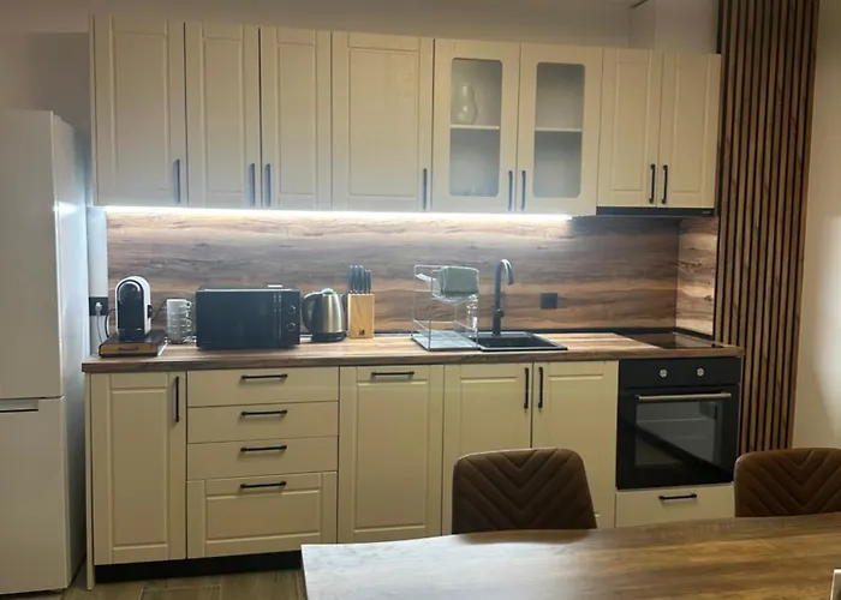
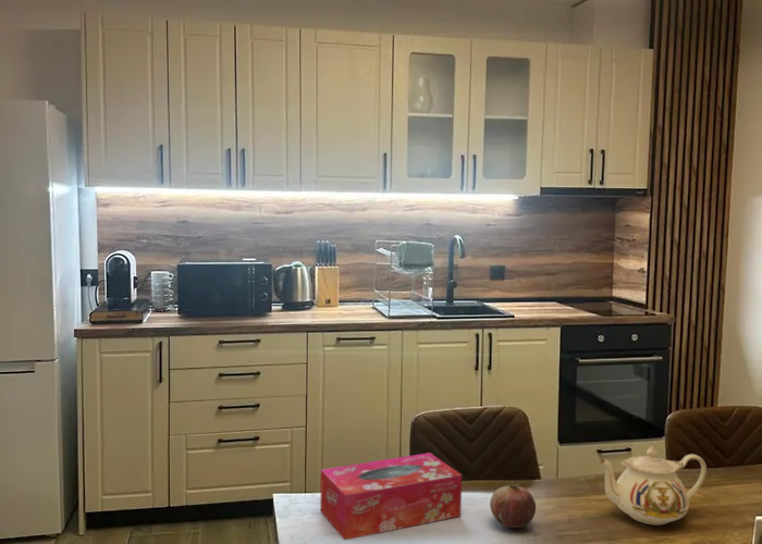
+ fruit [489,481,537,529]
+ teapot [598,445,708,526]
+ tissue box [319,452,463,541]
